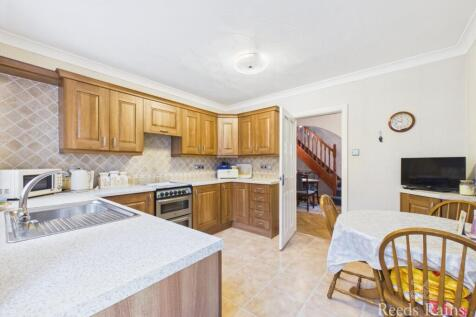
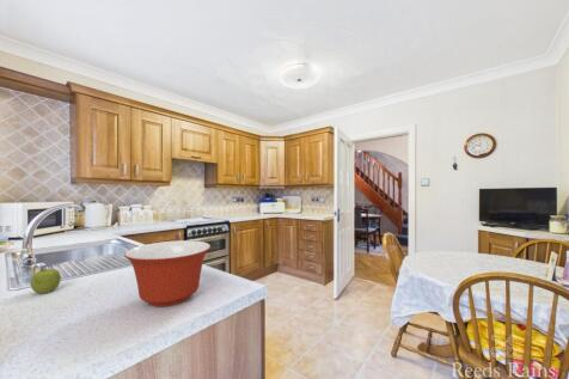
+ fruit [29,268,62,294]
+ mixing bowl [123,239,212,307]
